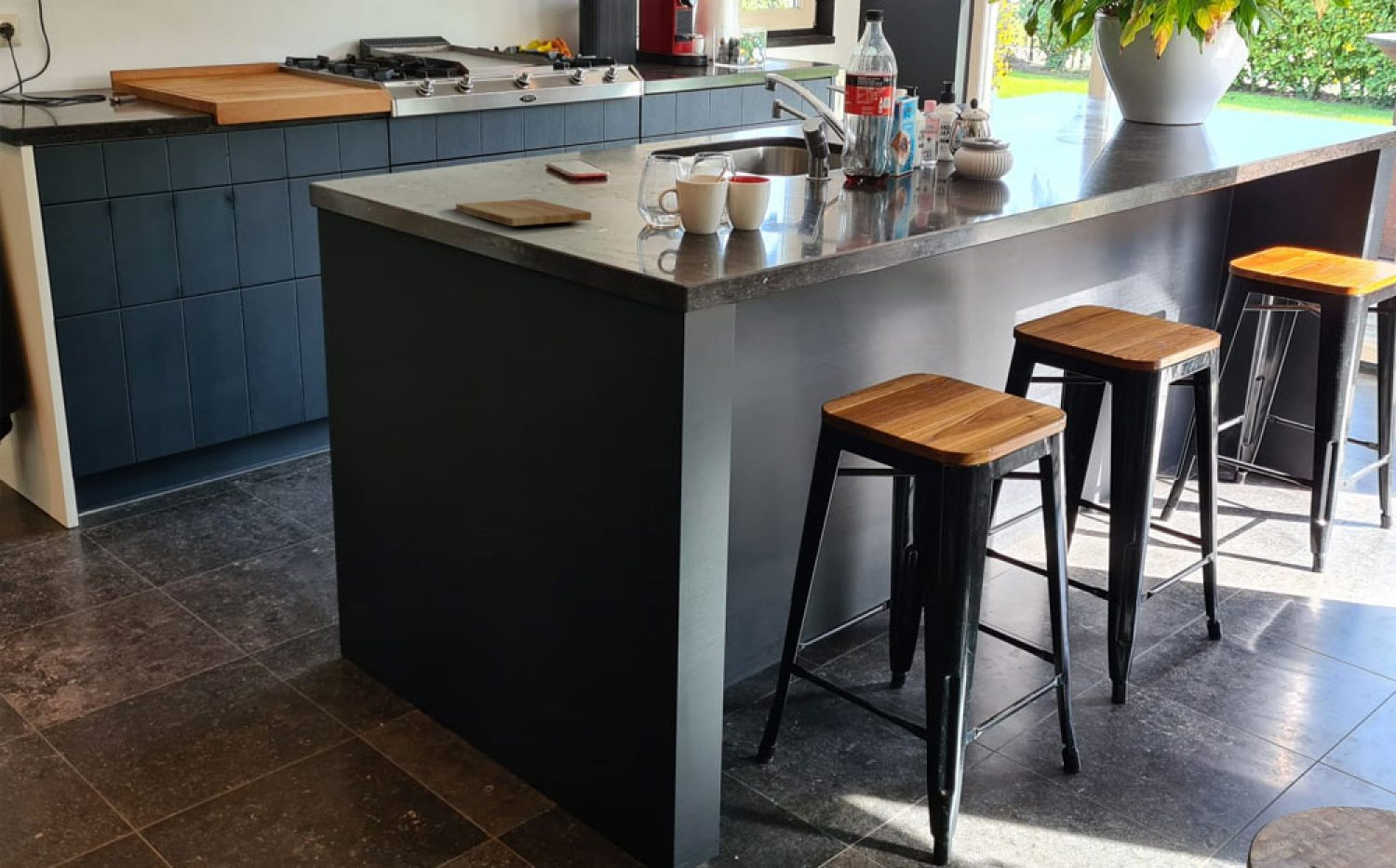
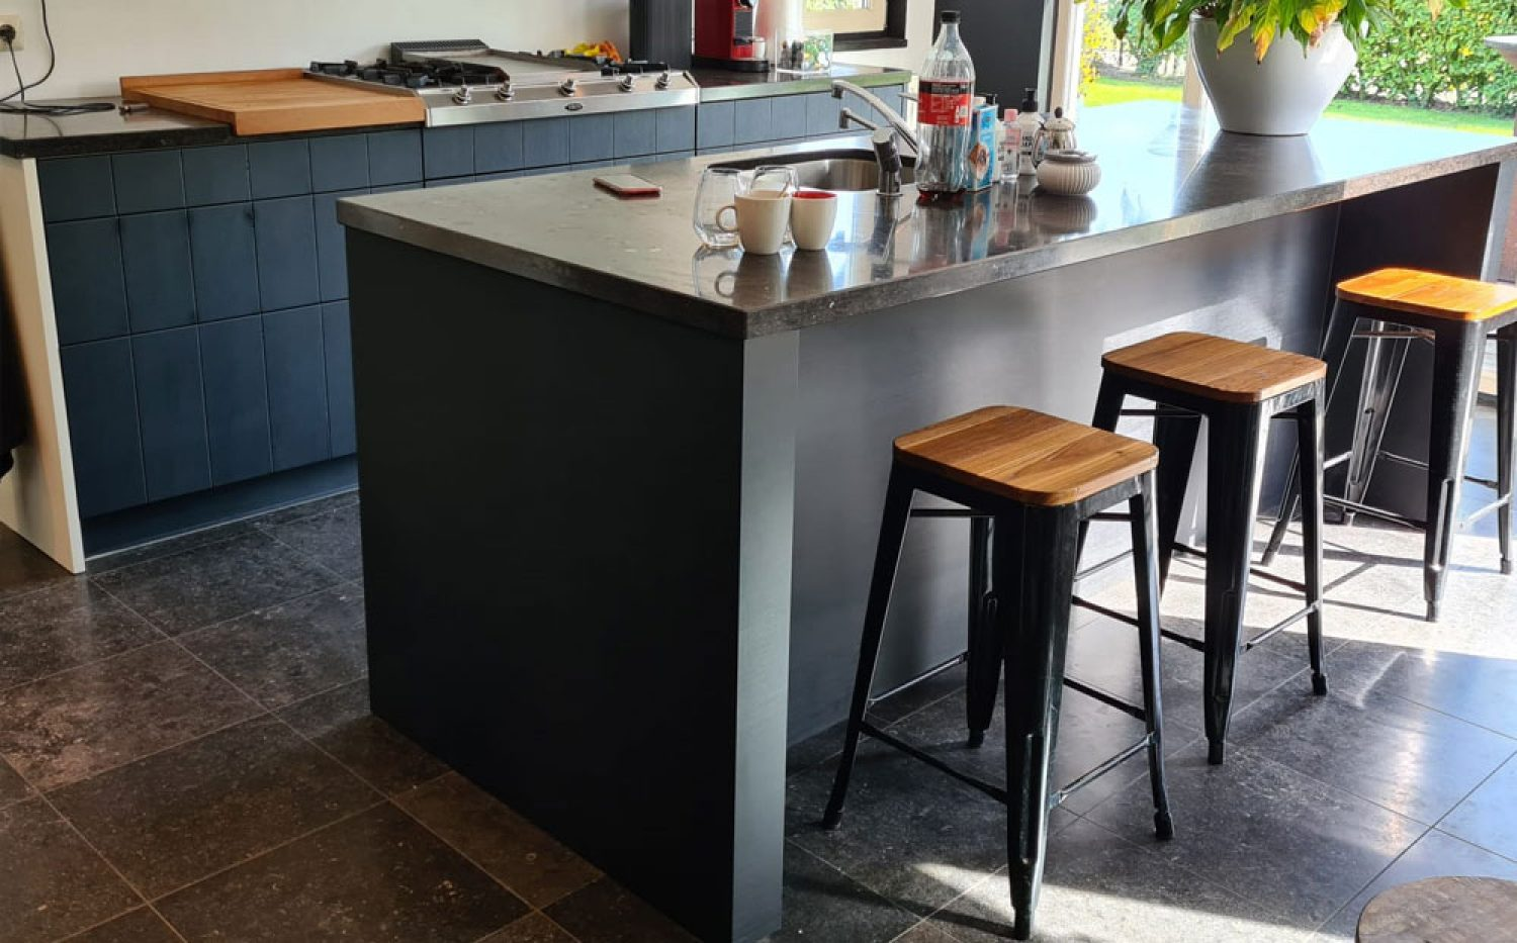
- cutting board [455,198,593,227]
